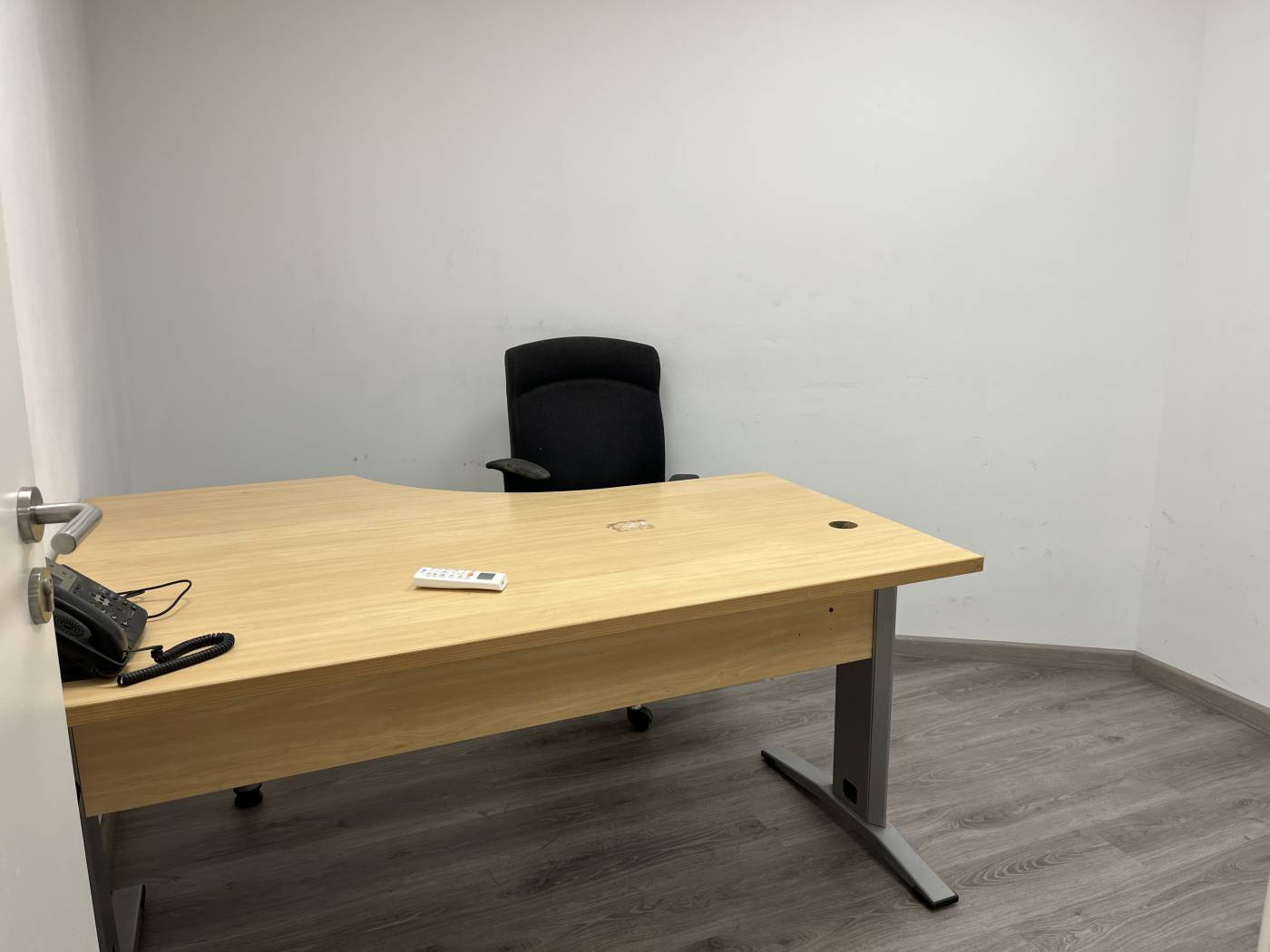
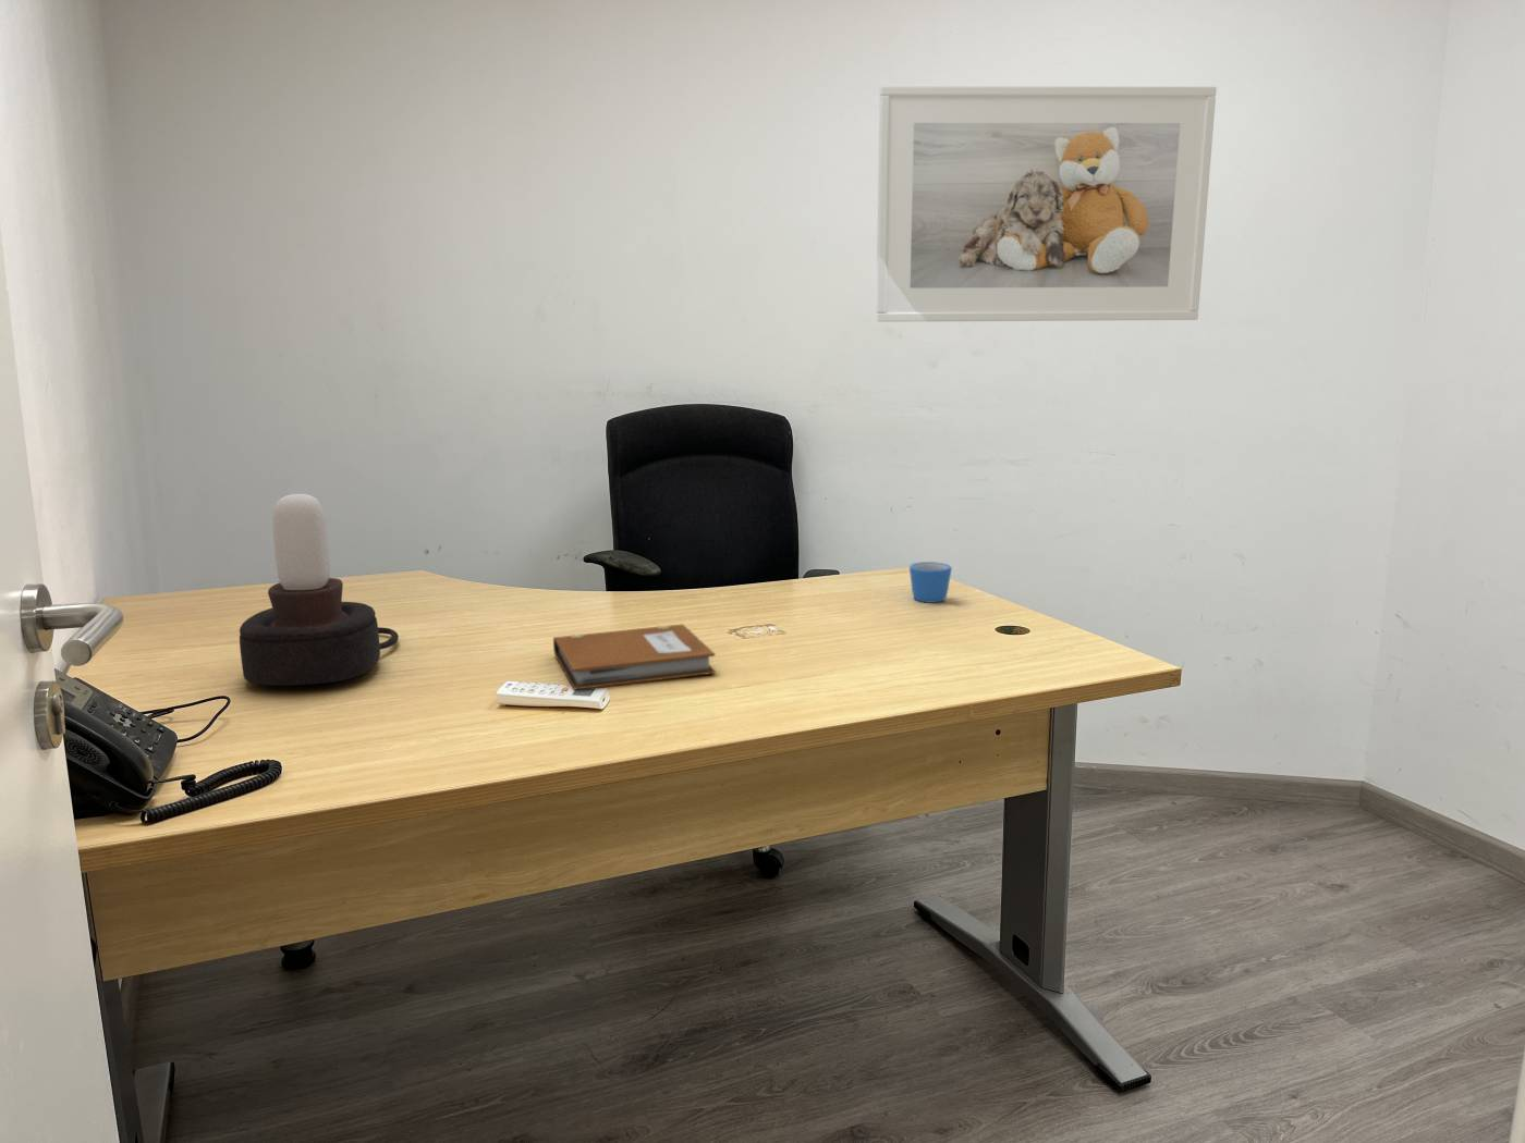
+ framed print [874,85,1218,323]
+ desk lamp [239,493,400,687]
+ notebook [552,623,717,692]
+ mug [909,561,953,604]
